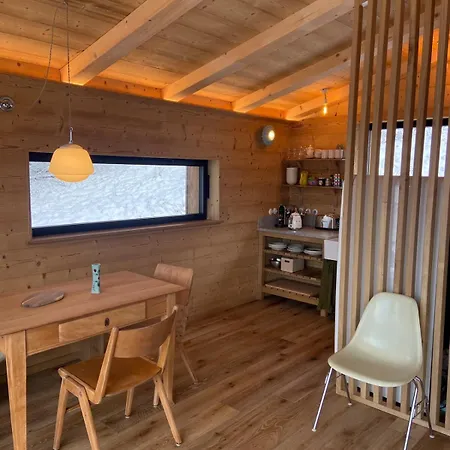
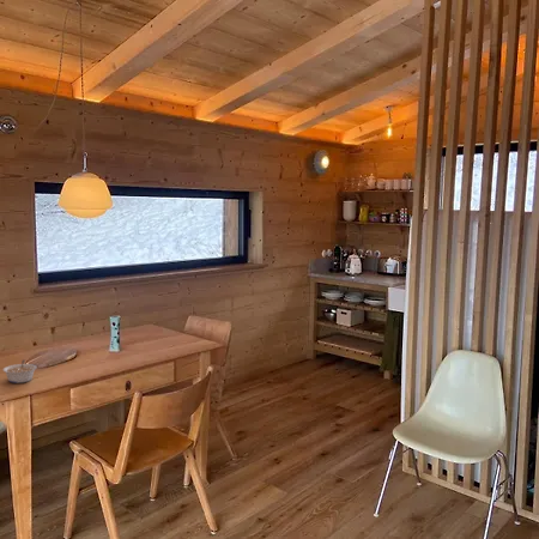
+ legume [1,358,38,384]
